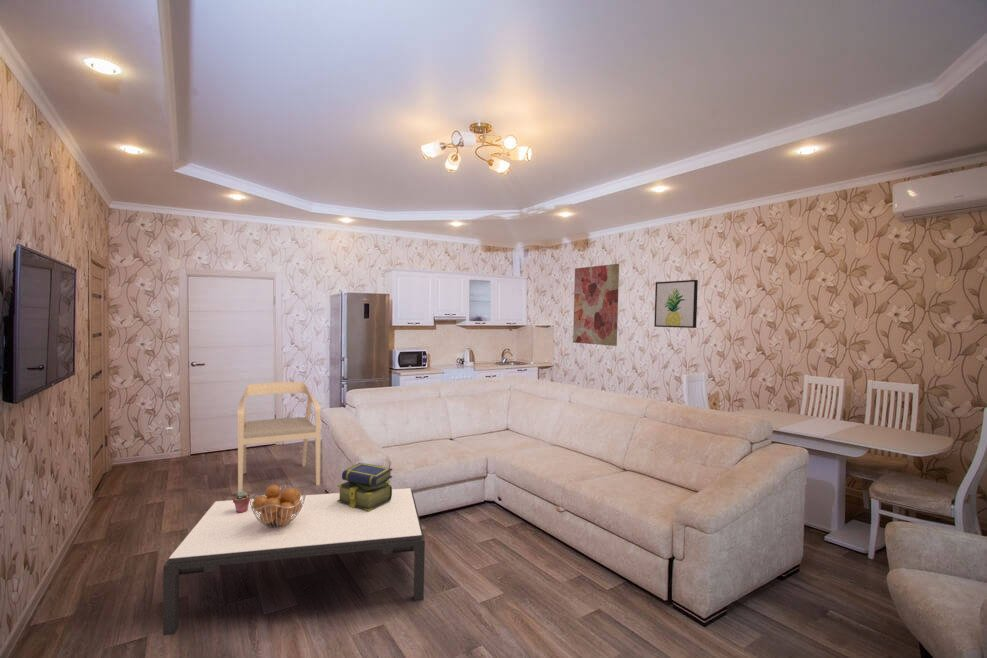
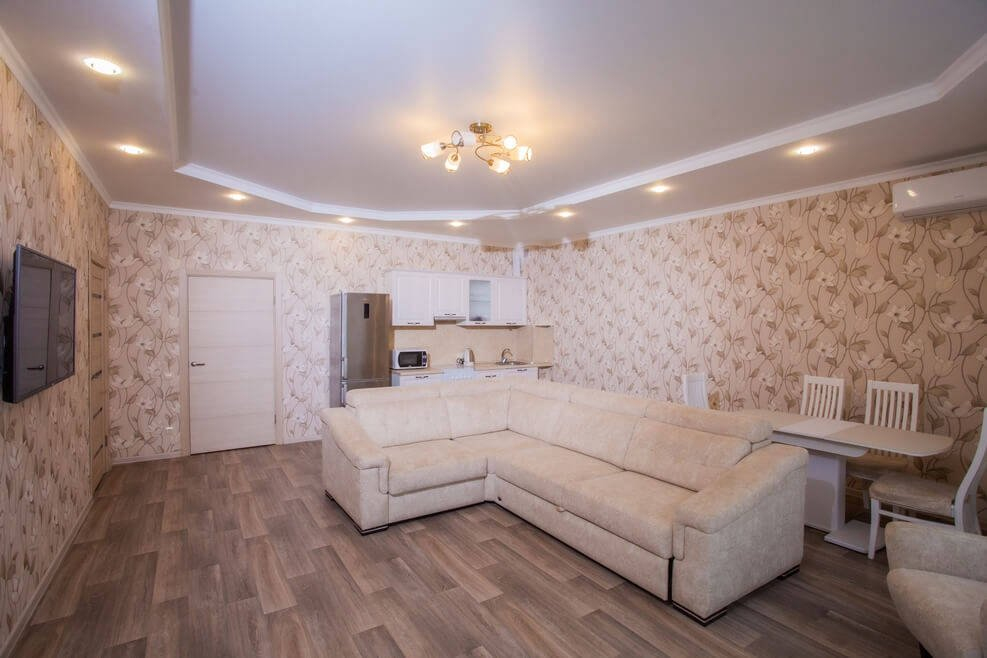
- fruit basket [250,484,307,529]
- armchair [237,381,322,493]
- potted succulent [232,490,251,513]
- coffee table [162,487,426,637]
- stack of books [337,462,393,511]
- wall art [572,263,620,347]
- wall art [653,279,699,329]
